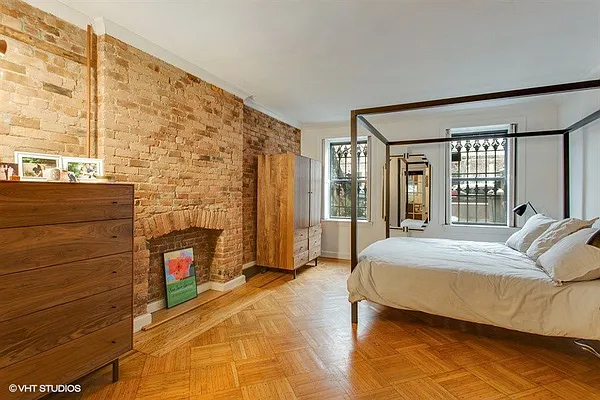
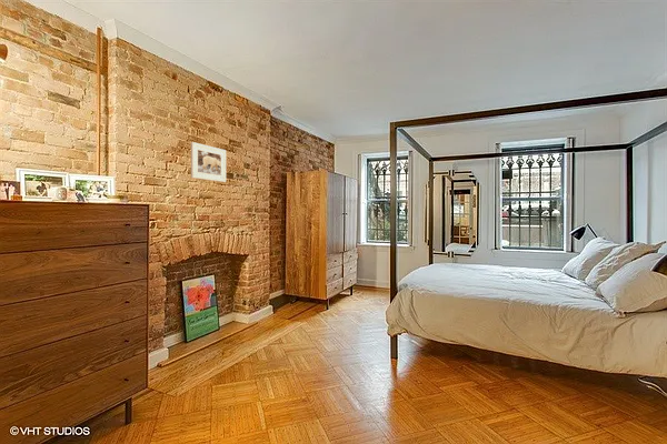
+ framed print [190,141,227,183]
